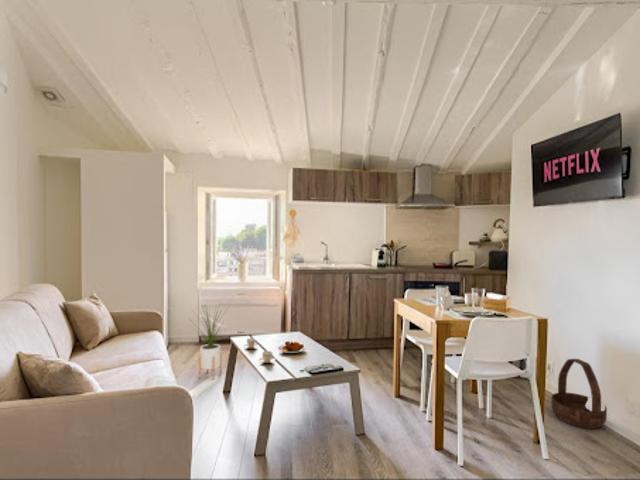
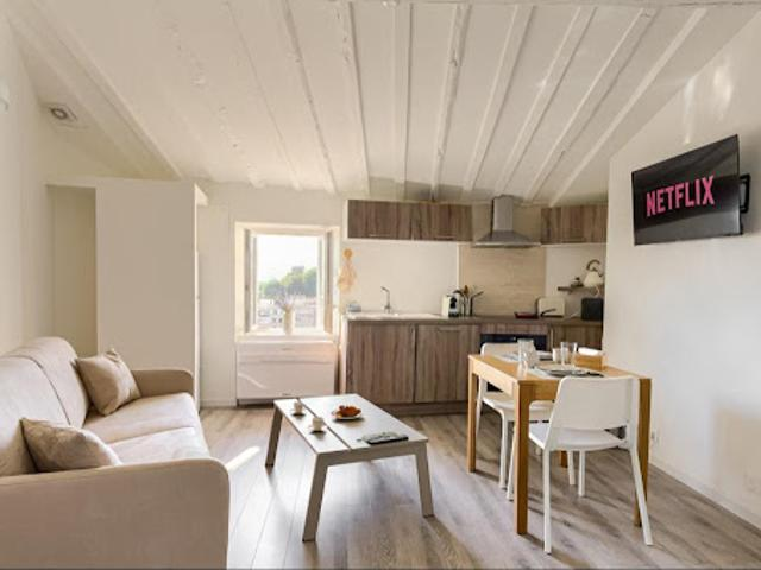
- basket [550,358,608,430]
- house plant [188,300,231,380]
